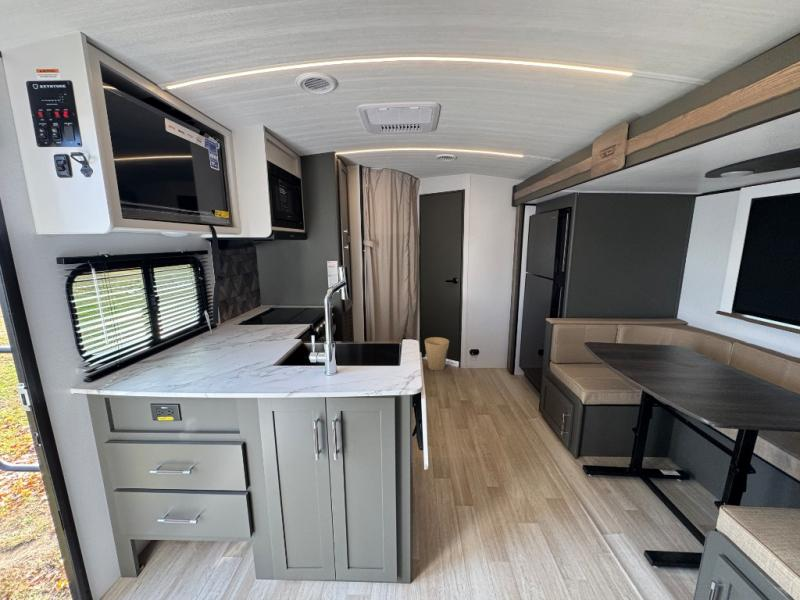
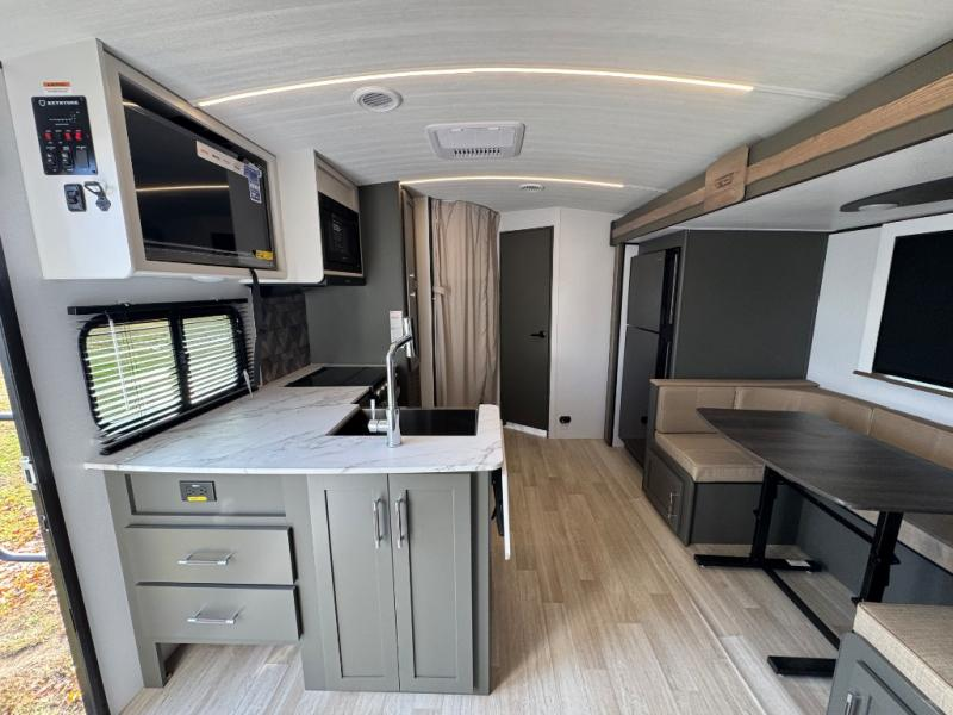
- trash can [424,336,450,371]
